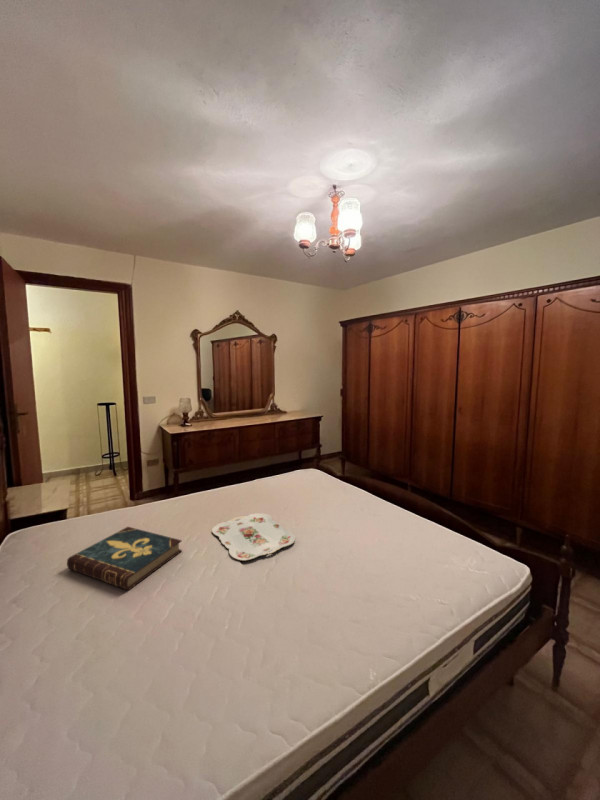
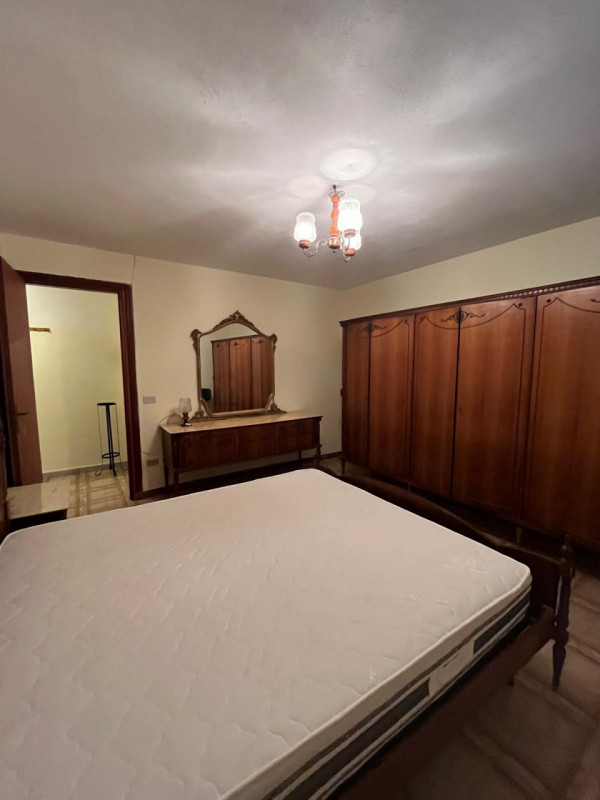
- serving tray [211,512,296,562]
- book [66,526,183,591]
